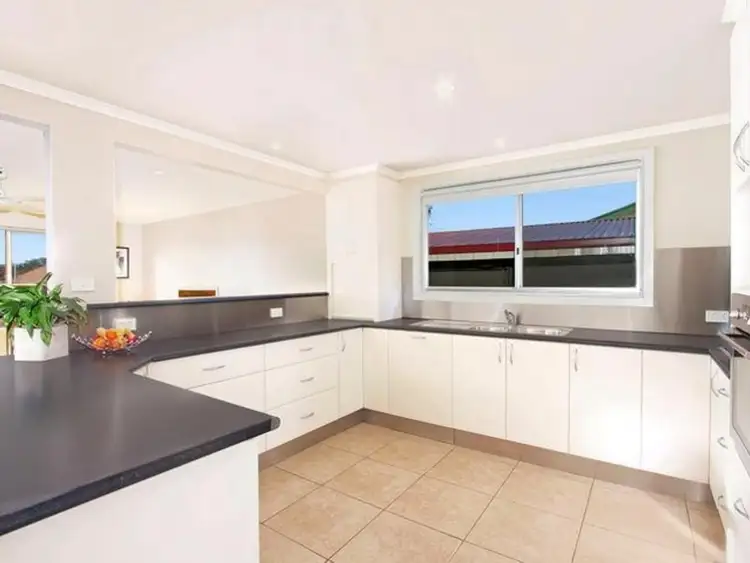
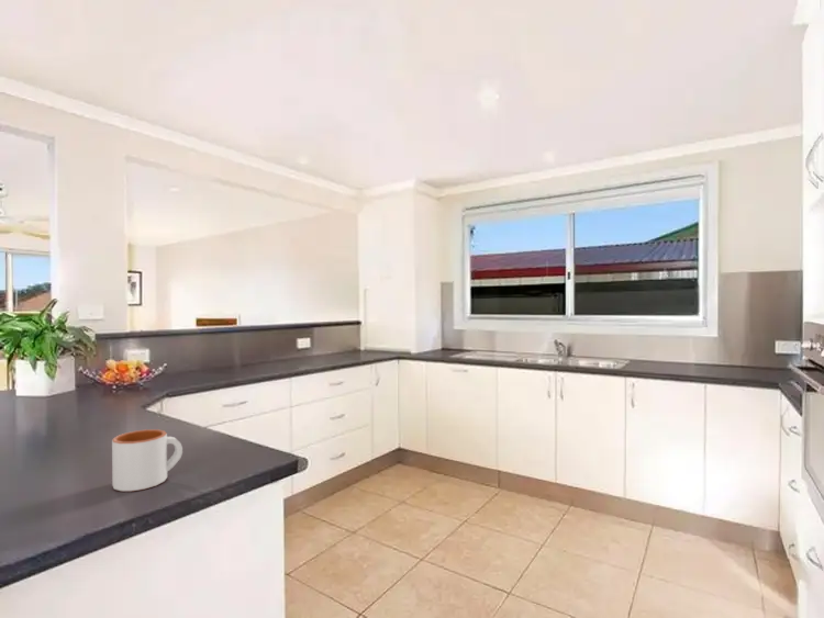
+ mug [111,428,183,493]
